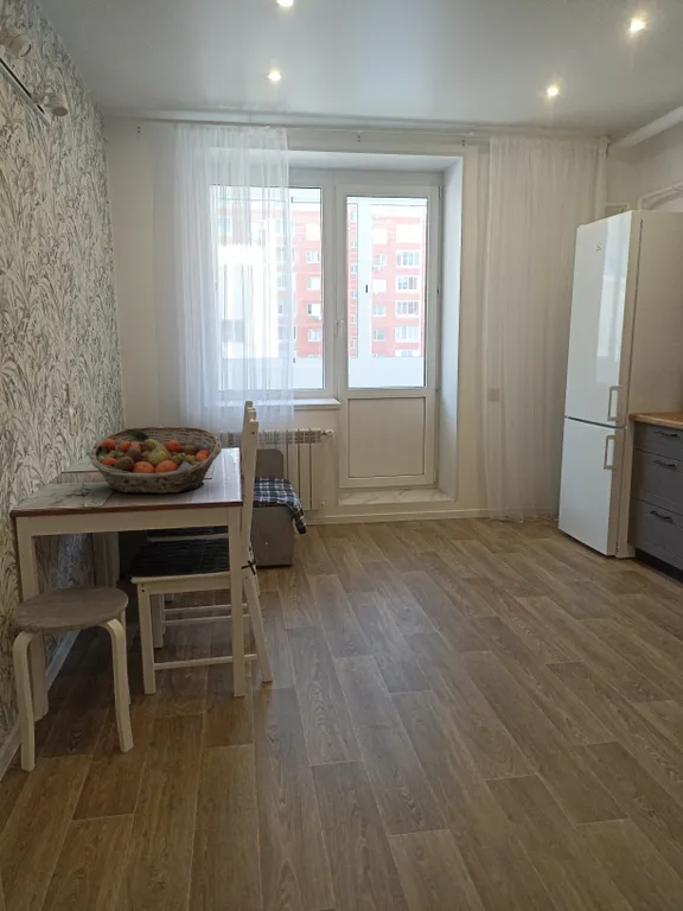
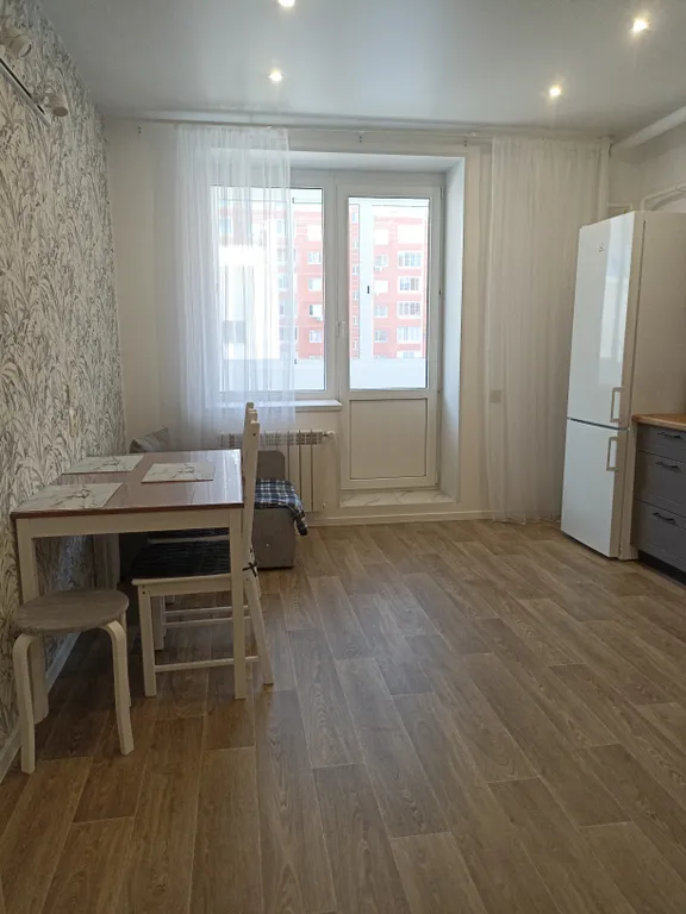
- fruit basket [88,425,223,495]
